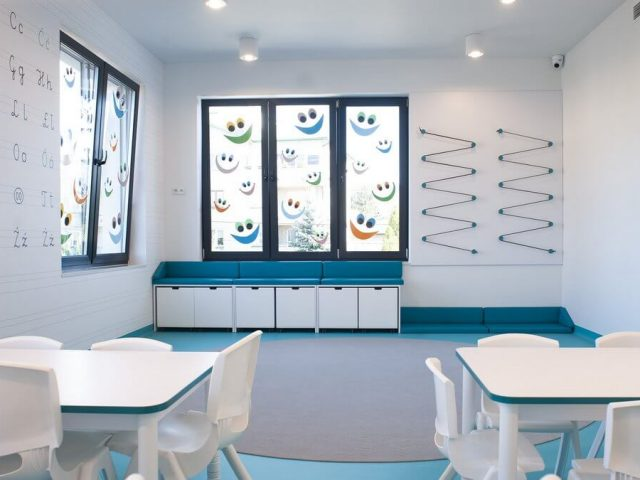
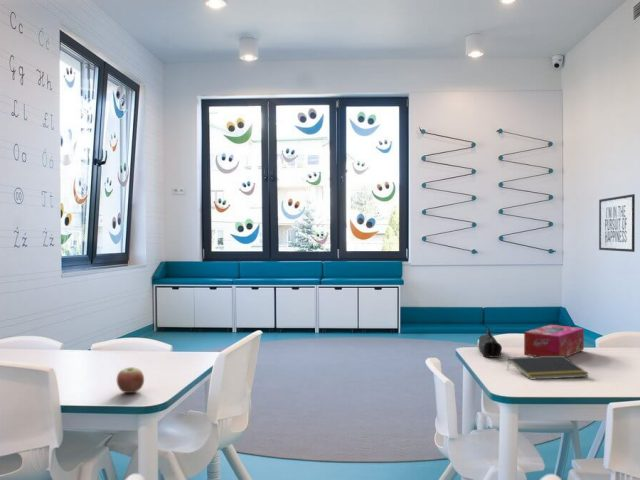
+ mirror [598,193,636,253]
+ tissue box [523,324,585,358]
+ apple [116,366,145,394]
+ pencil case [477,329,503,359]
+ notepad [506,356,590,381]
